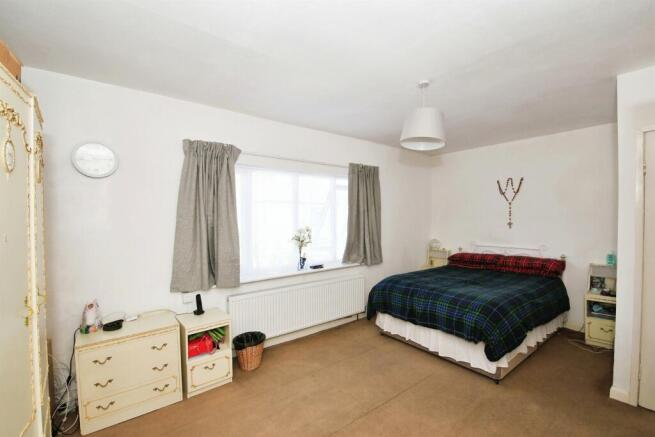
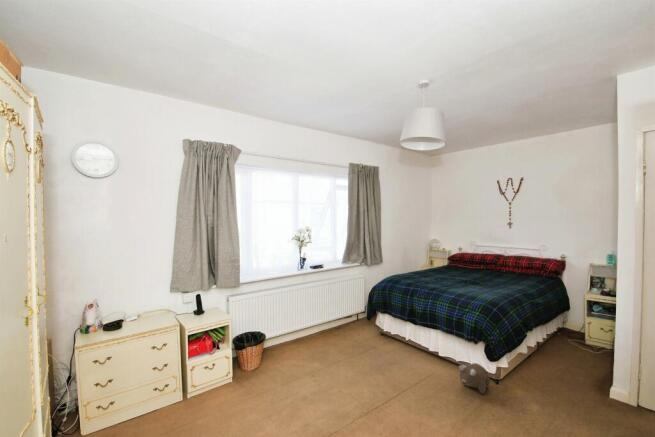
+ plush toy [458,362,491,395]
